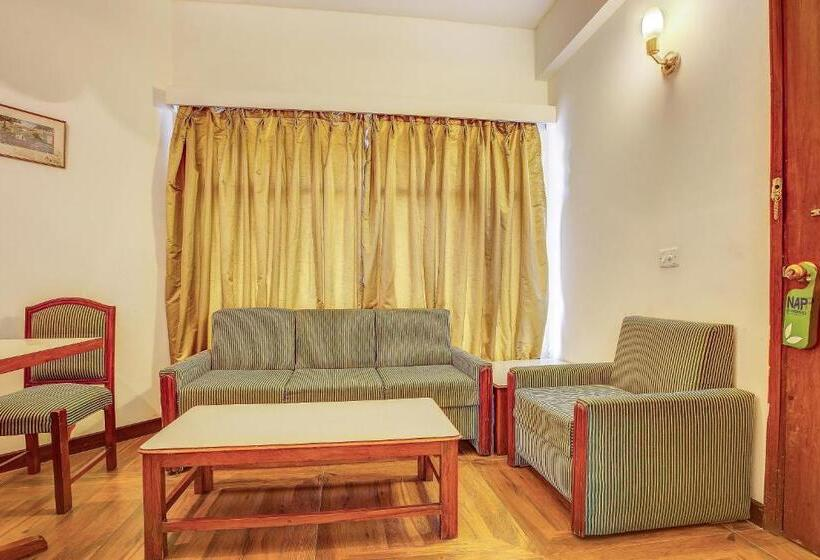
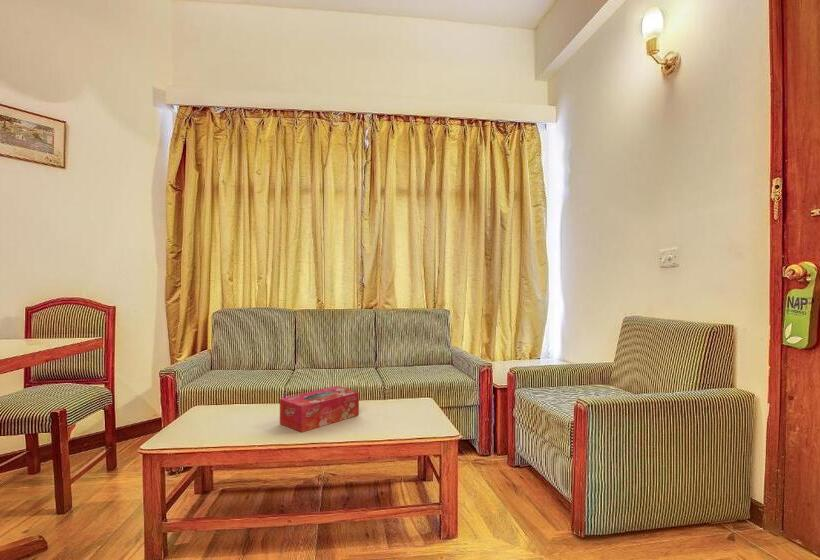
+ tissue box [279,385,360,433]
